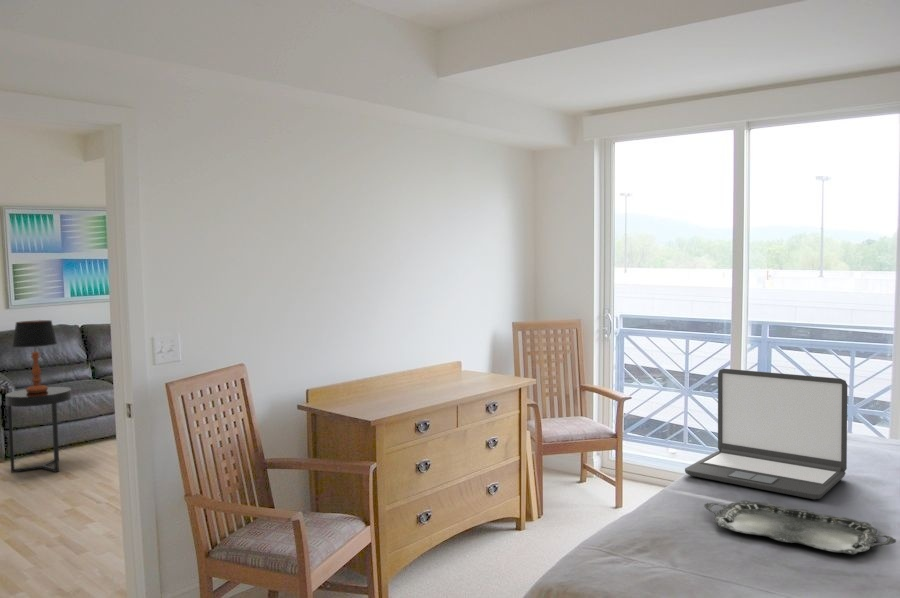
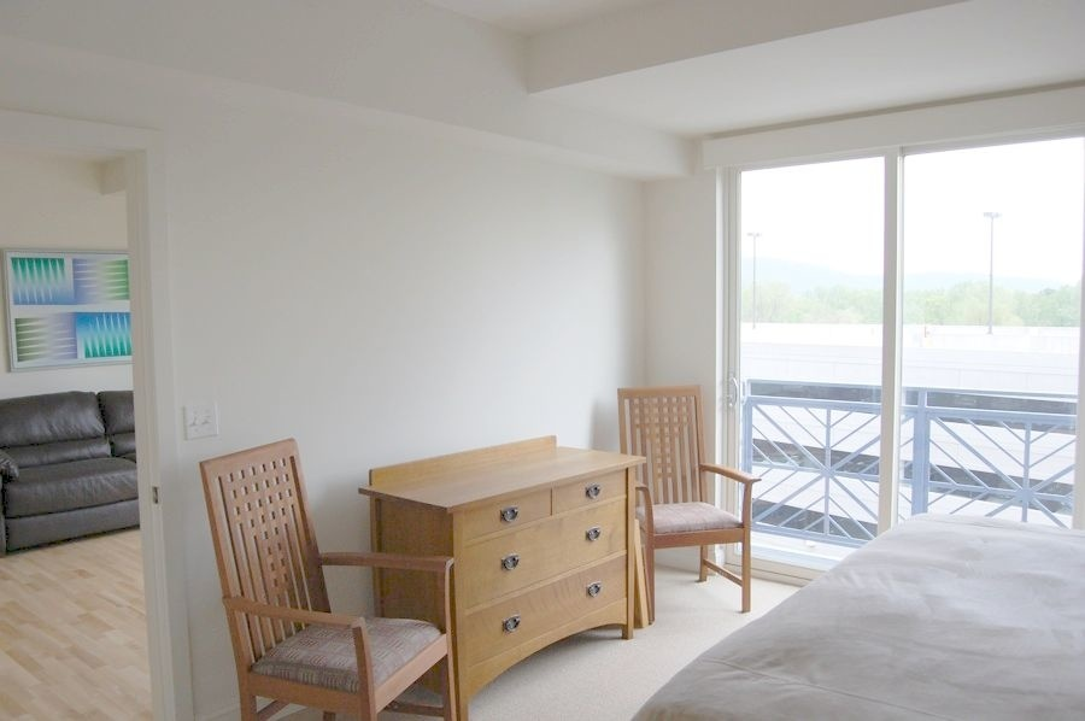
- serving tray [704,500,897,556]
- table lamp [11,319,58,393]
- side table [5,386,72,474]
- laptop [684,368,848,501]
